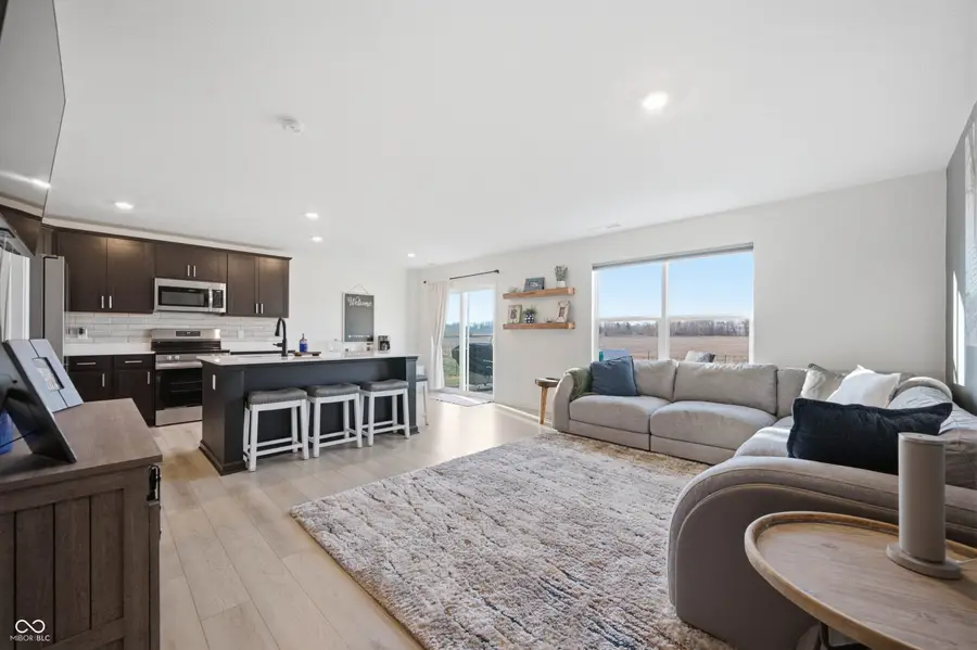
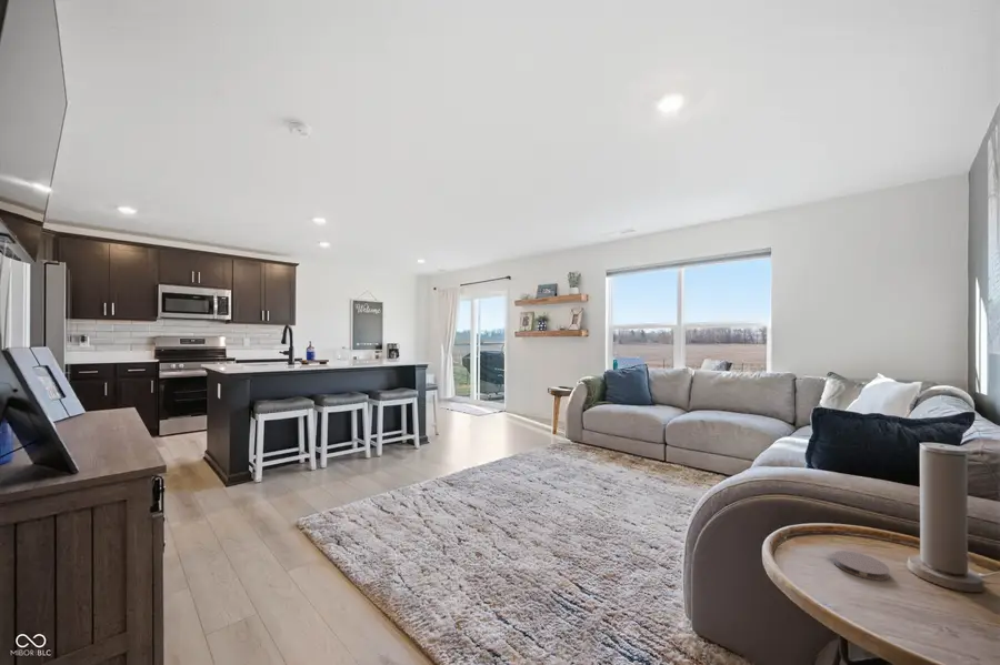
+ coaster [832,550,891,582]
